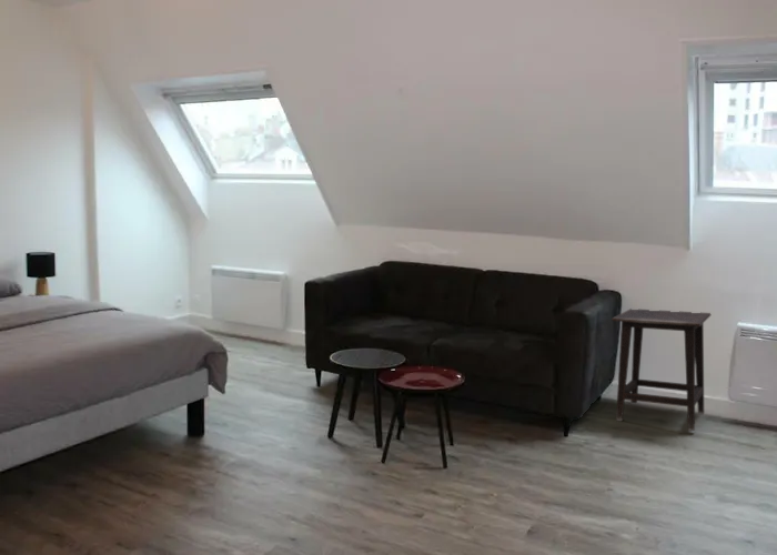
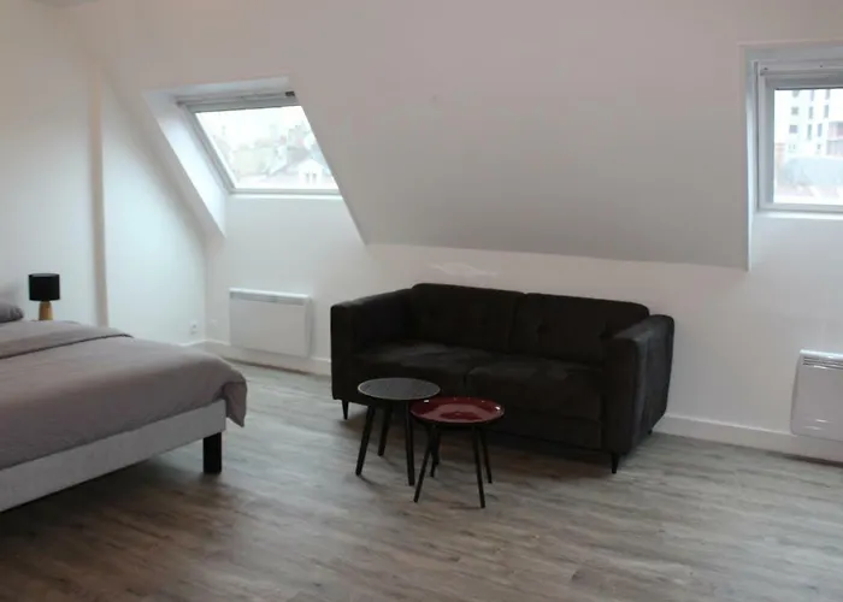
- side table [612,307,712,432]
